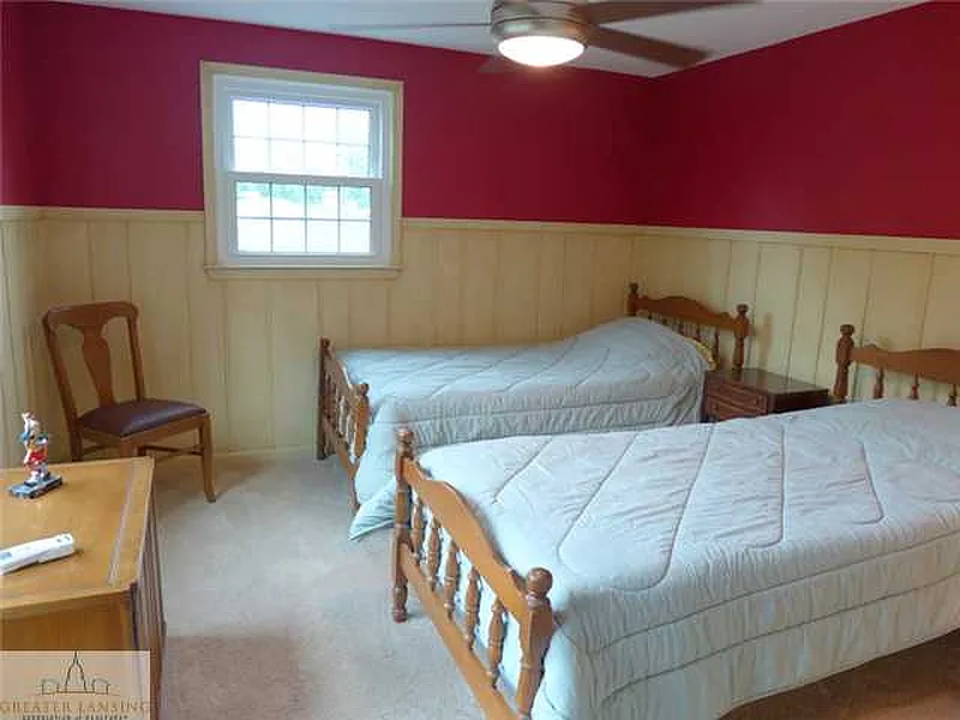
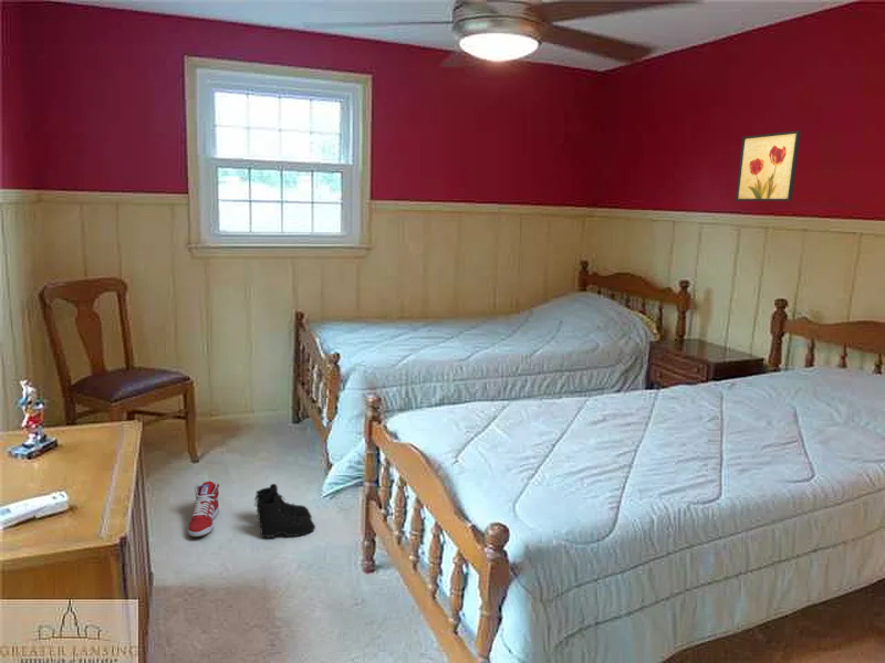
+ wall art [735,129,802,202]
+ sneaker [187,480,220,538]
+ boots [253,483,316,538]
